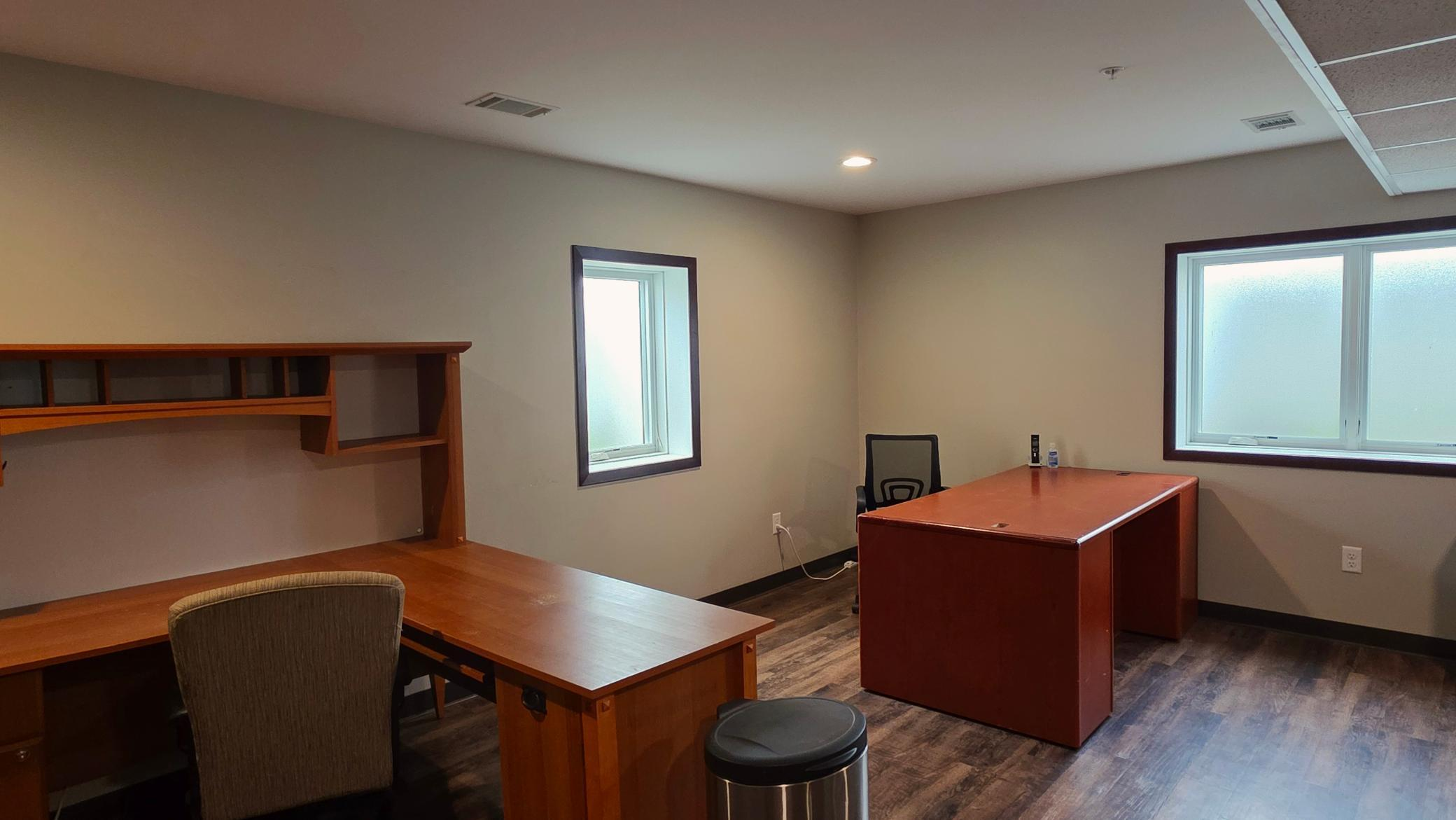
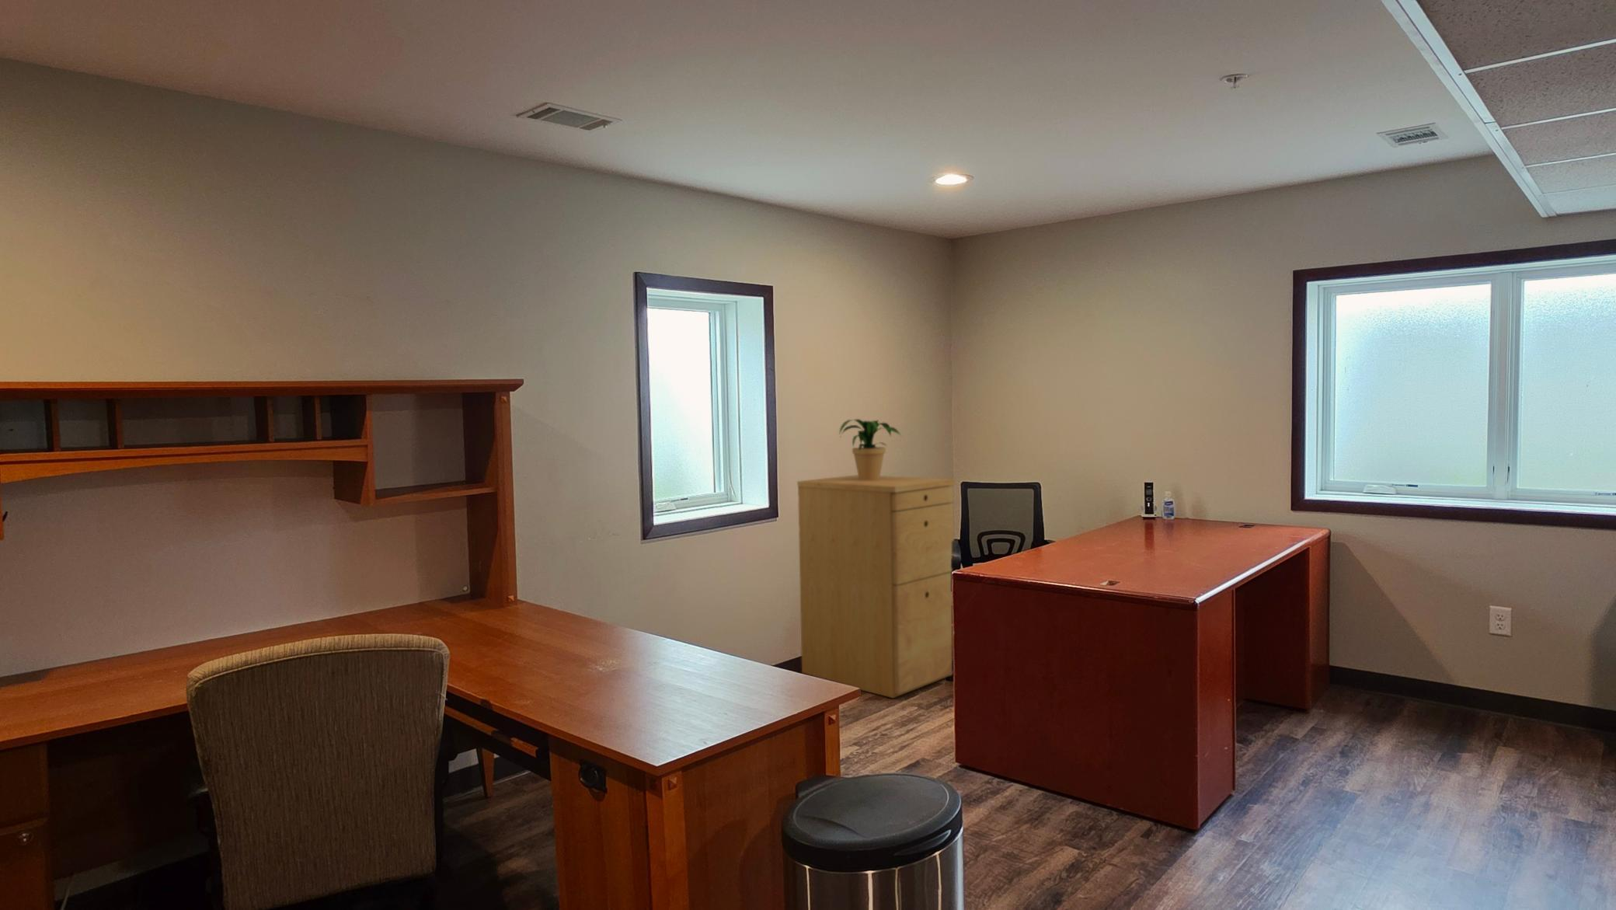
+ potted plant [839,418,902,481]
+ filing cabinet [796,474,956,699]
